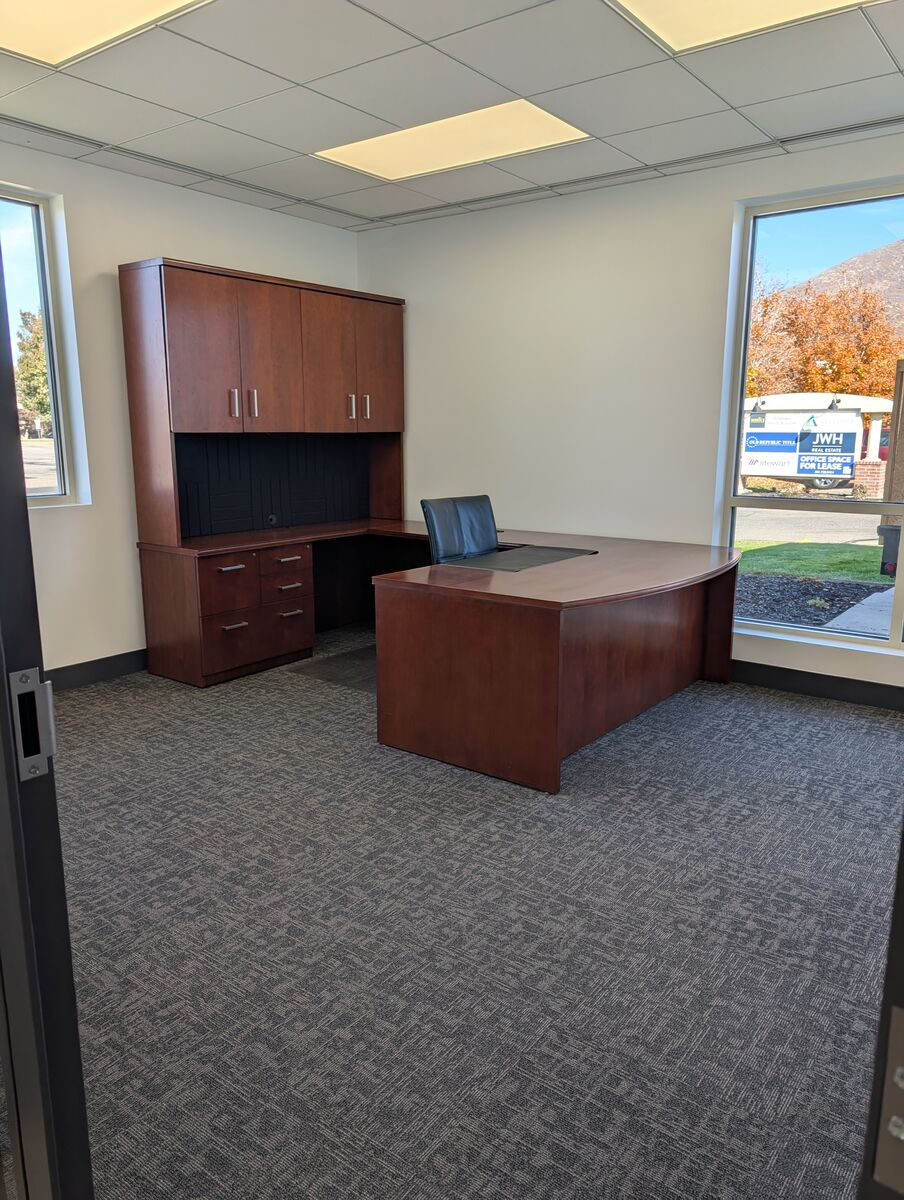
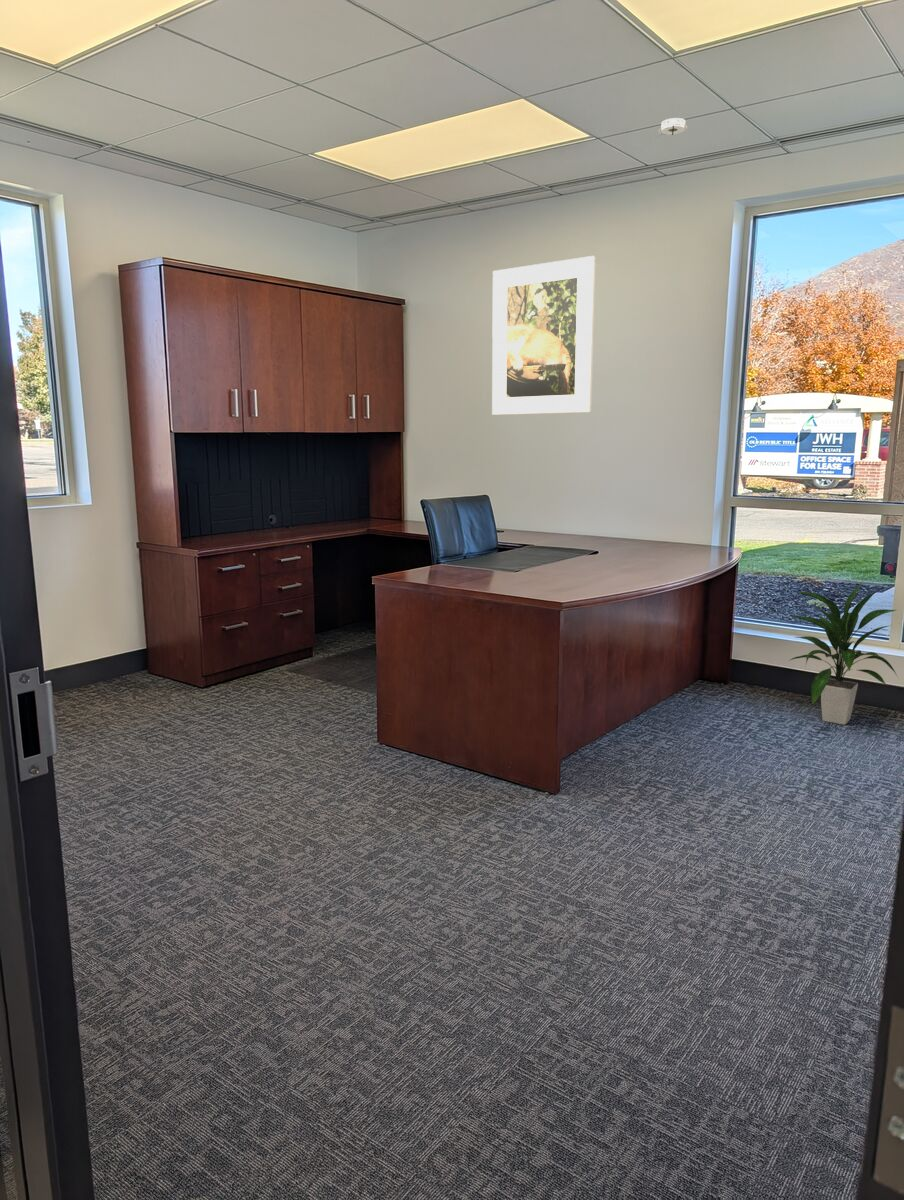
+ smoke detector [656,117,689,138]
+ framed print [491,255,597,416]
+ indoor plant [785,581,901,726]
